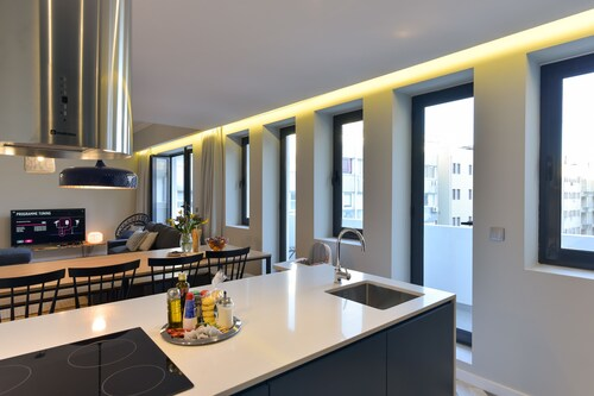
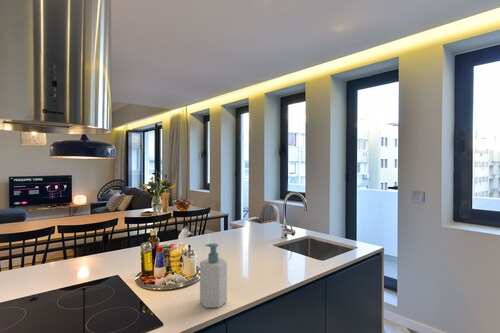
+ soap bottle [199,242,228,309]
